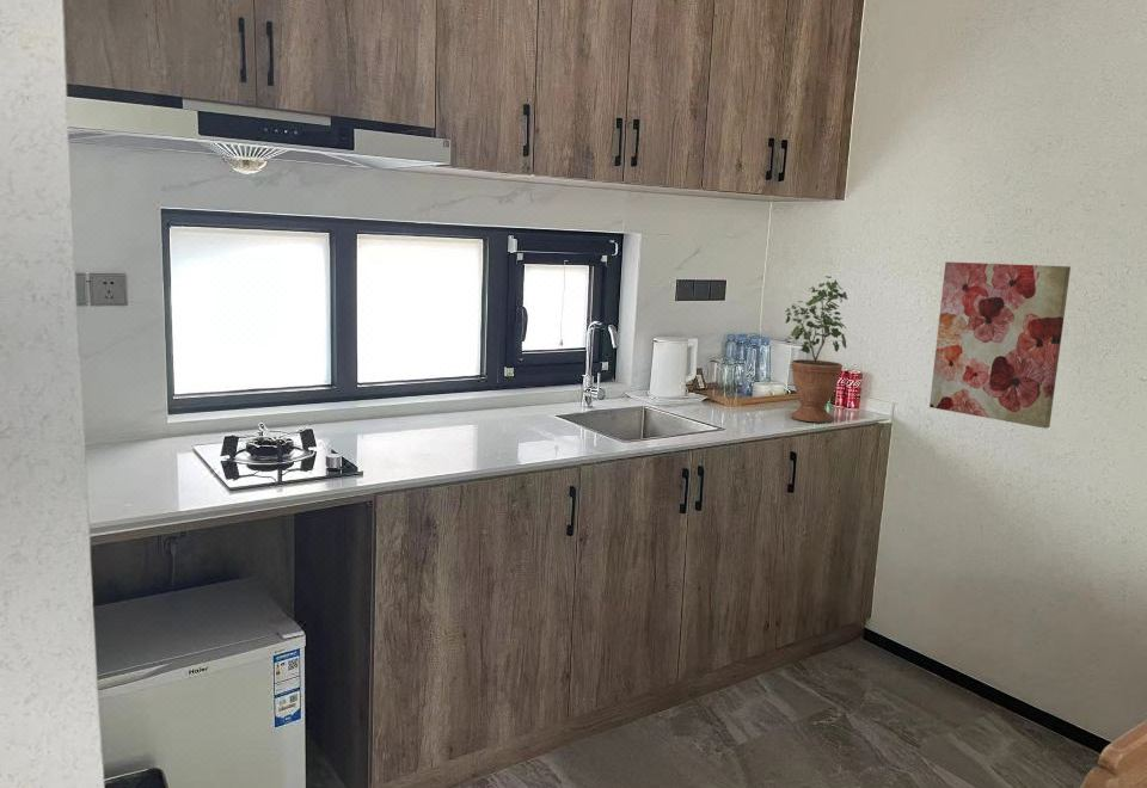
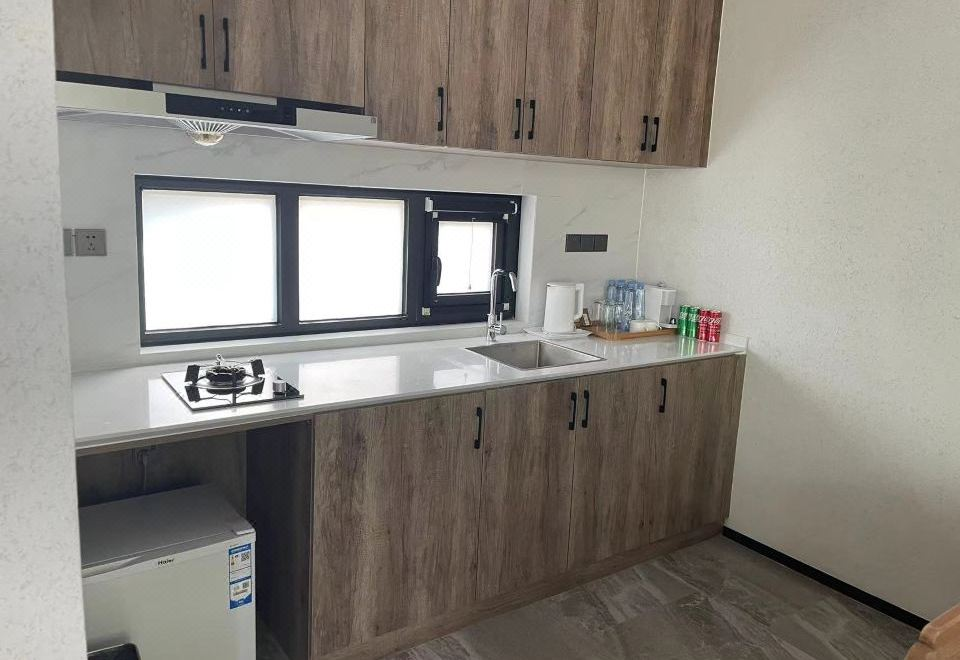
- wall art [928,260,1072,430]
- potted plant [784,275,849,424]
